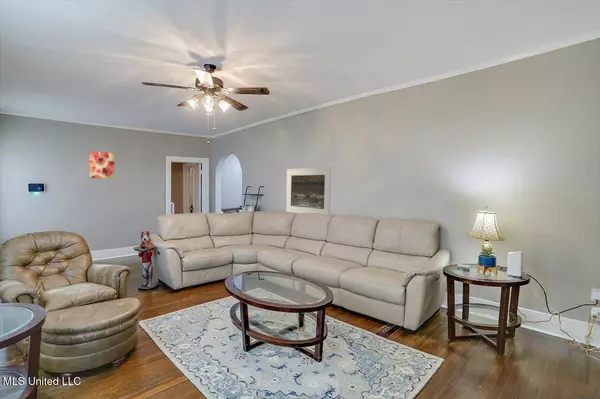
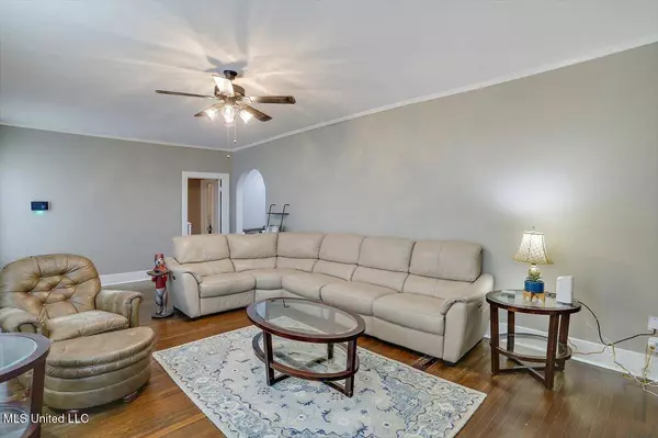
- wall art [88,150,115,180]
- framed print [285,167,332,216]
